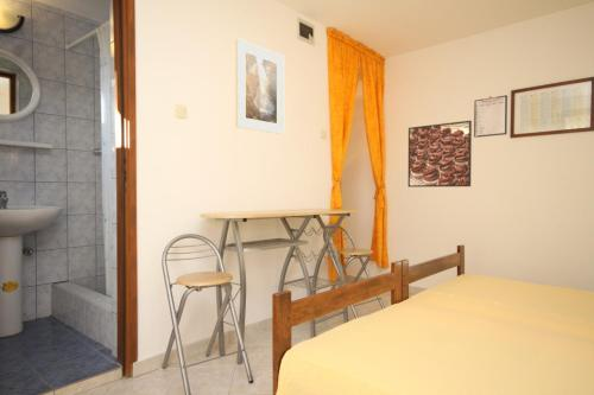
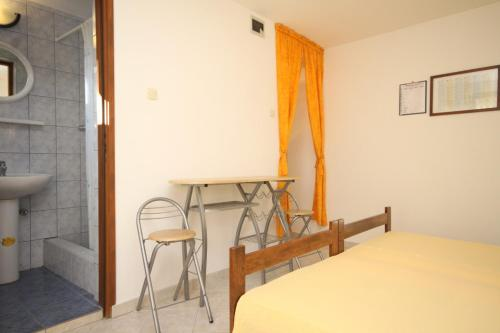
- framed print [407,120,473,189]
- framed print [234,37,285,136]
